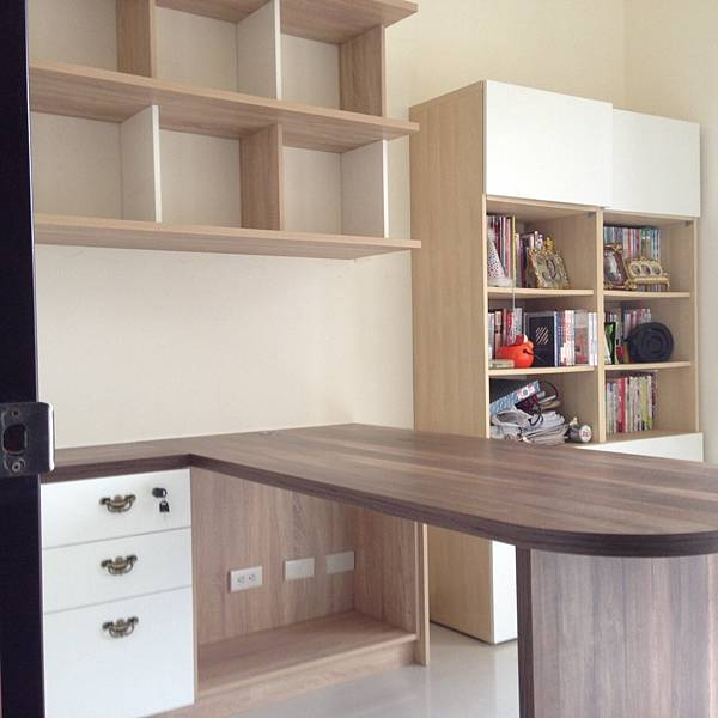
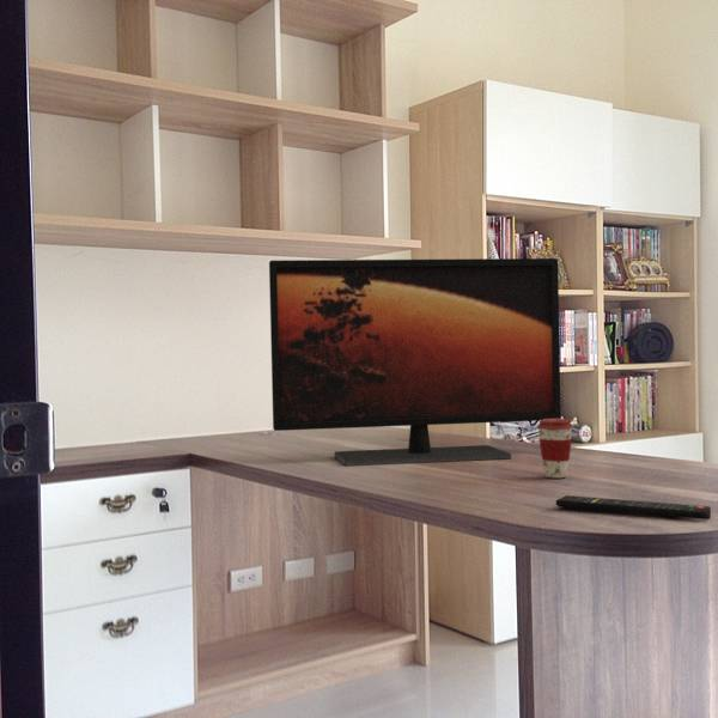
+ remote control [555,494,712,521]
+ coffee cup [536,418,574,479]
+ monitor [268,257,562,467]
